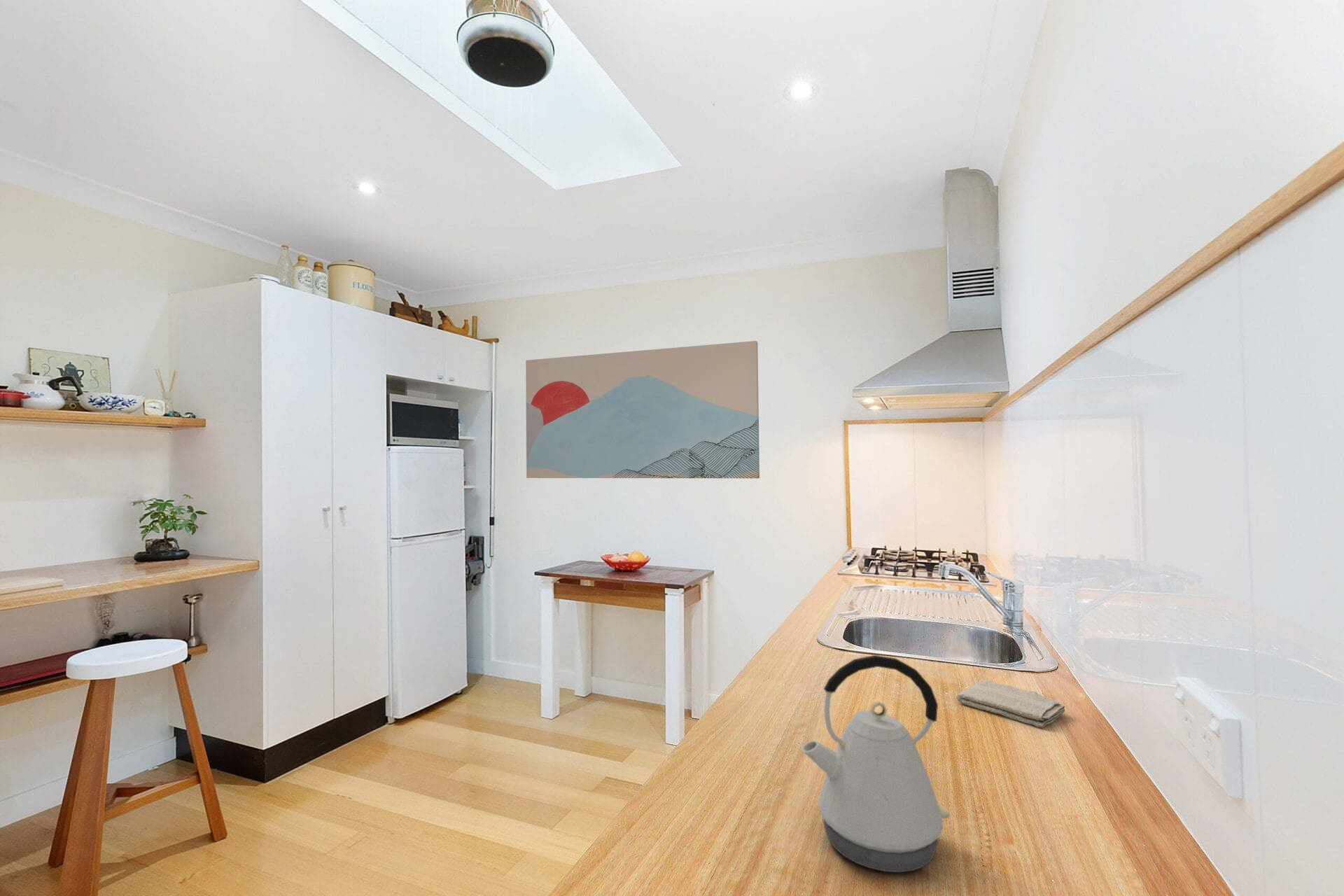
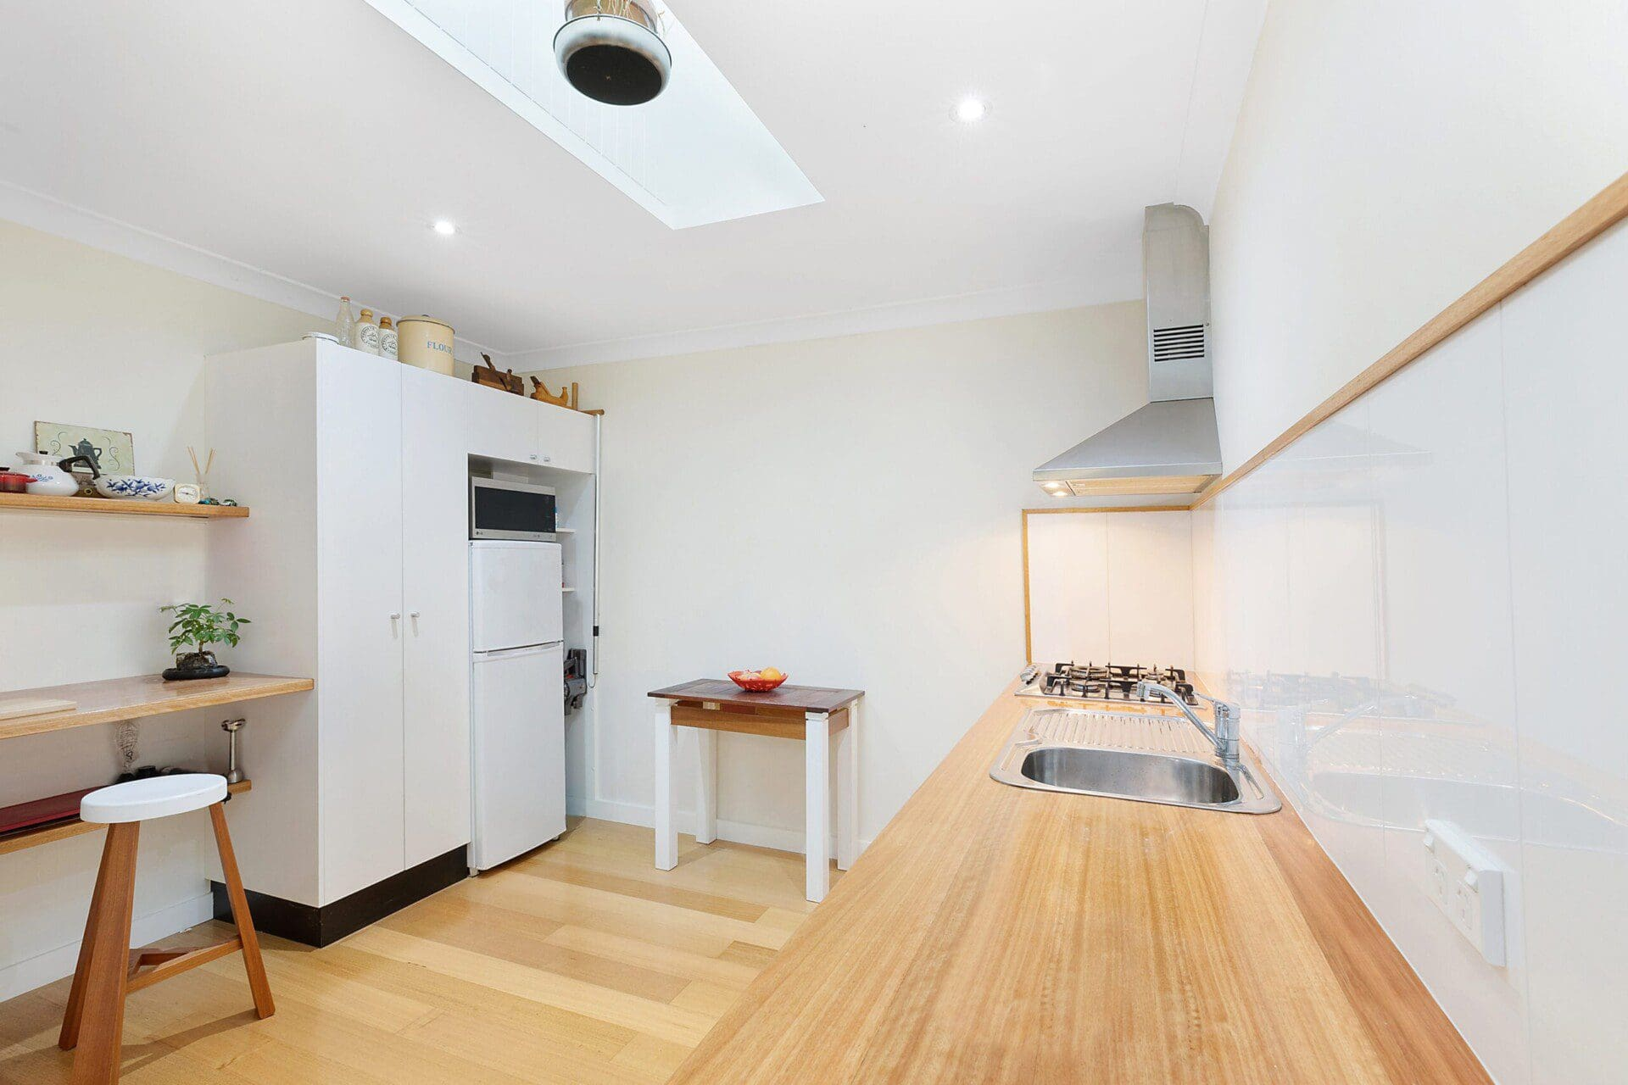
- kettle [801,654,951,873]
- washcloth [956,680,1065,729]
- wall art [525,340,760,479]
